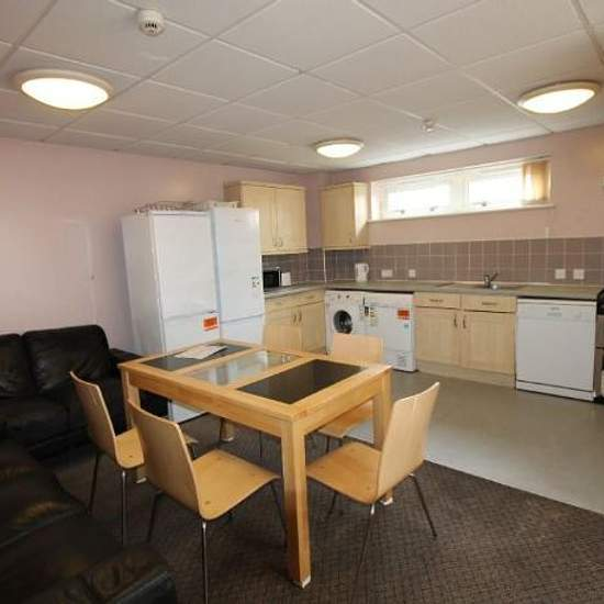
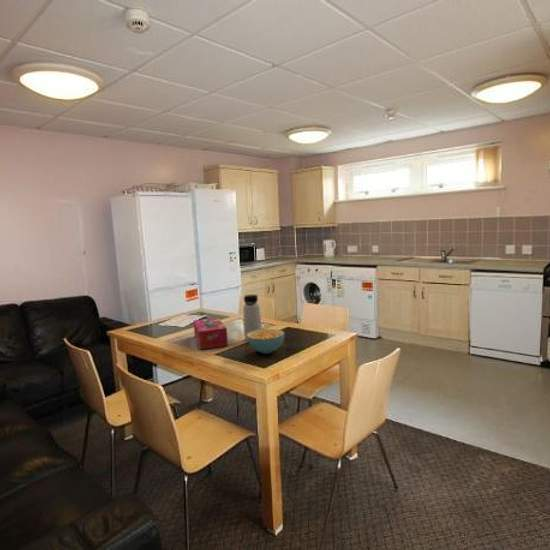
+ water bottle [242,294,262,342]
+ tissue box [193,317,229,350]
+ cereal bowl [247,328,285,354]
